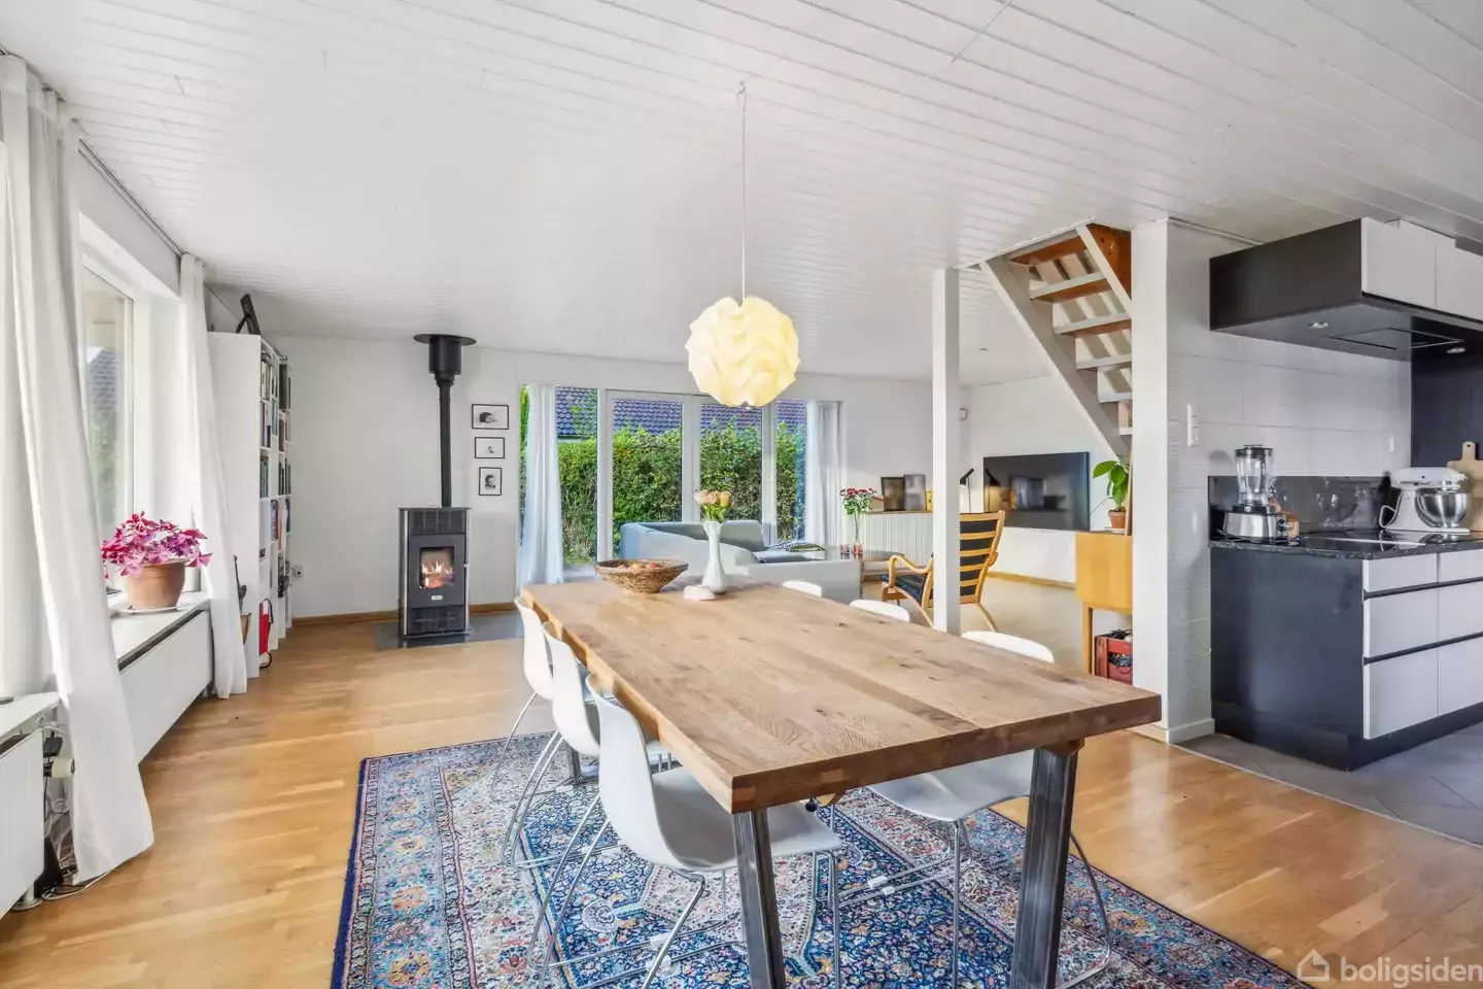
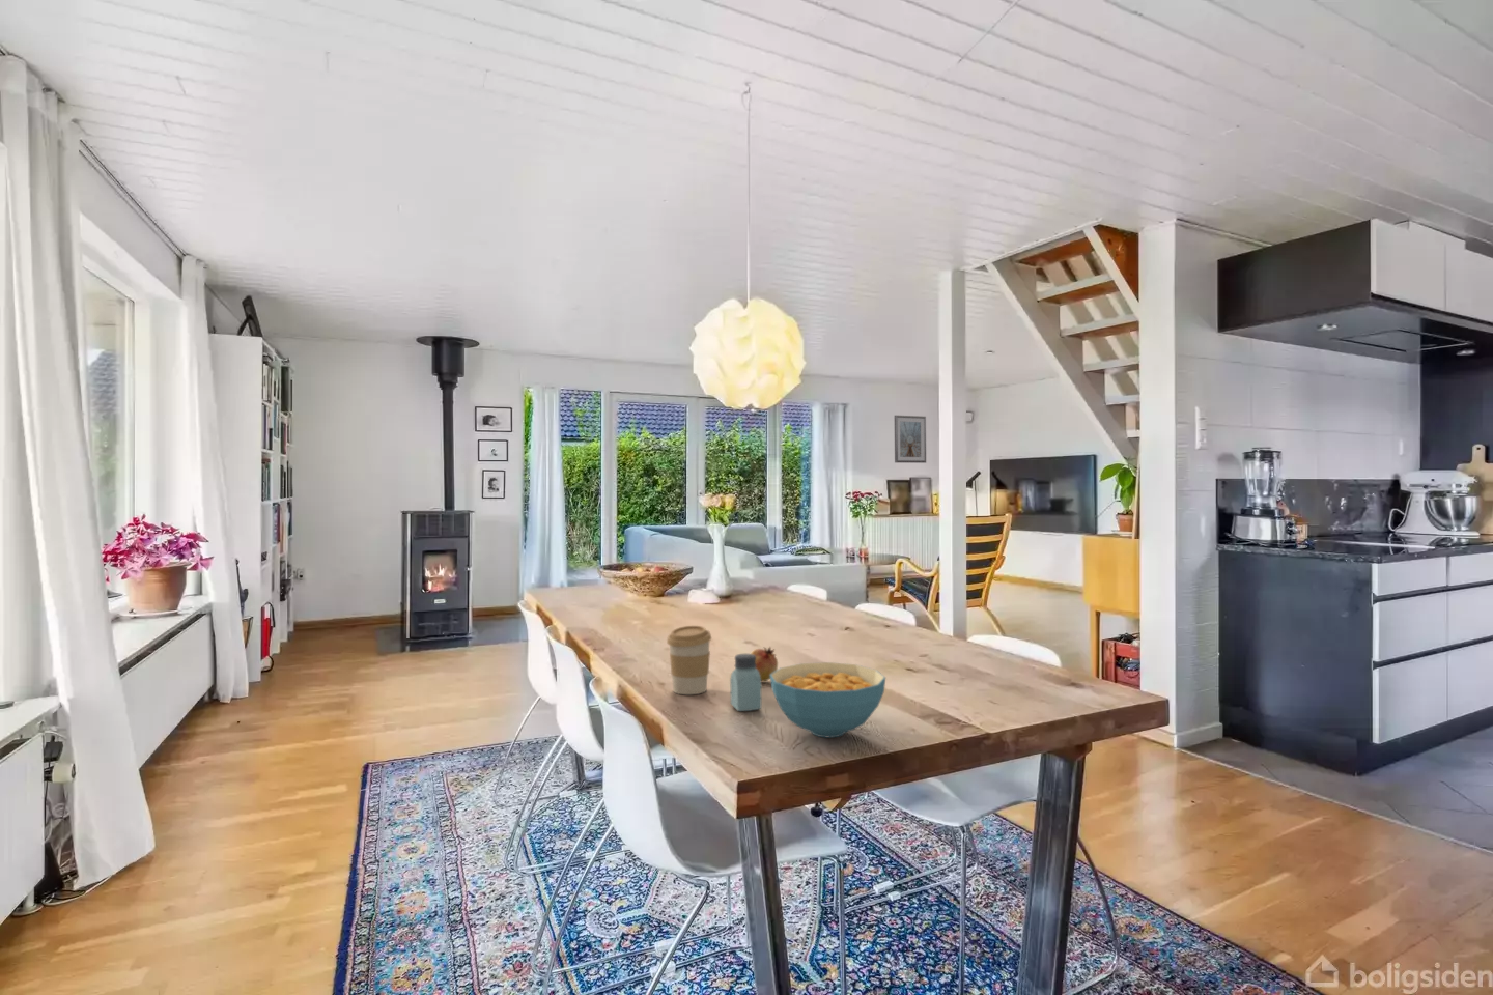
+ picture frame [894,414,926,464]
+ fruit [750,645,779,682]
+ cereal bowl [770,661,886,738]
+ saltshaker [729,653,762,712]
+ coffee cup [665,625,712,695]
